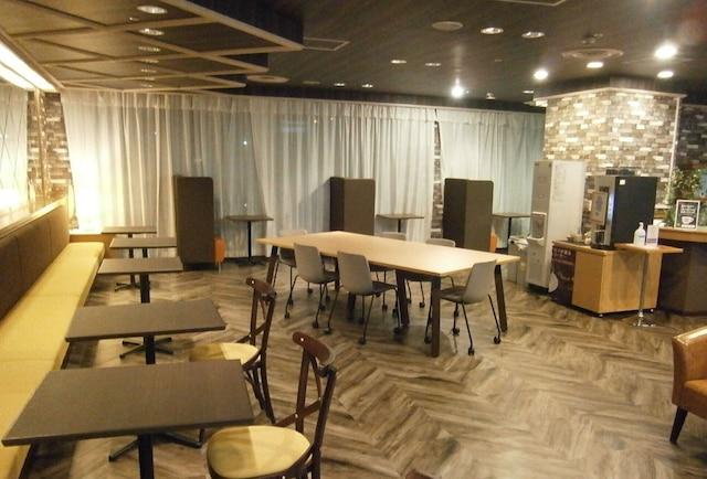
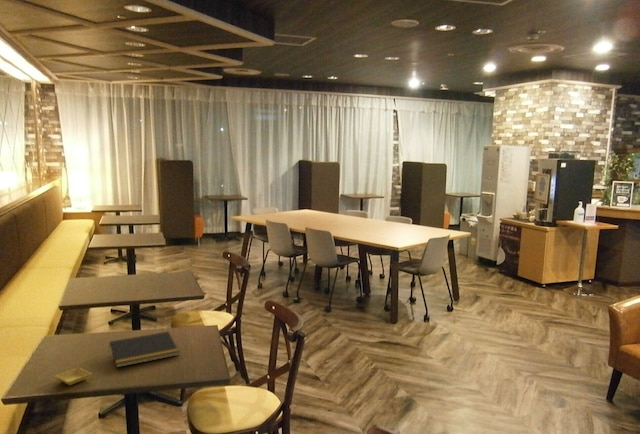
+ notepad [107,330,180,368]
+ saucer [54,367,92,386]
